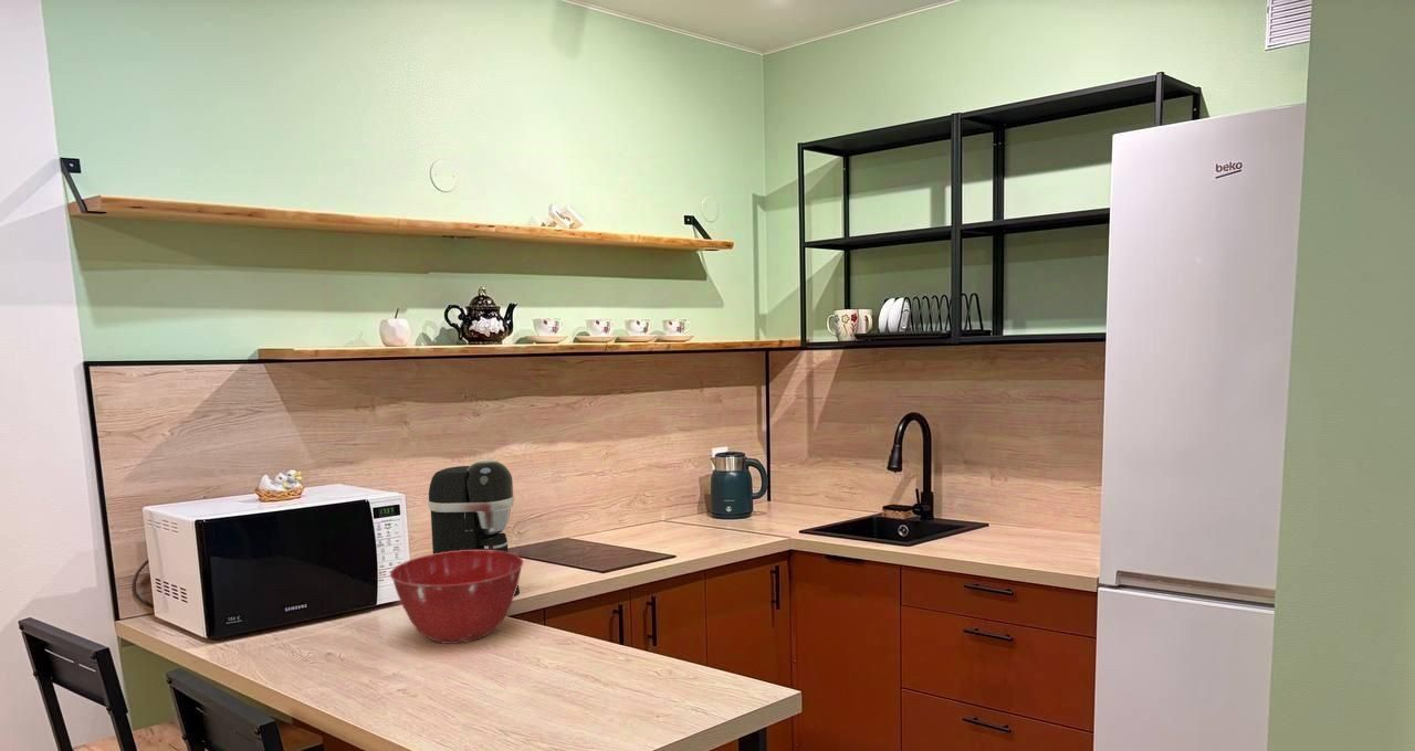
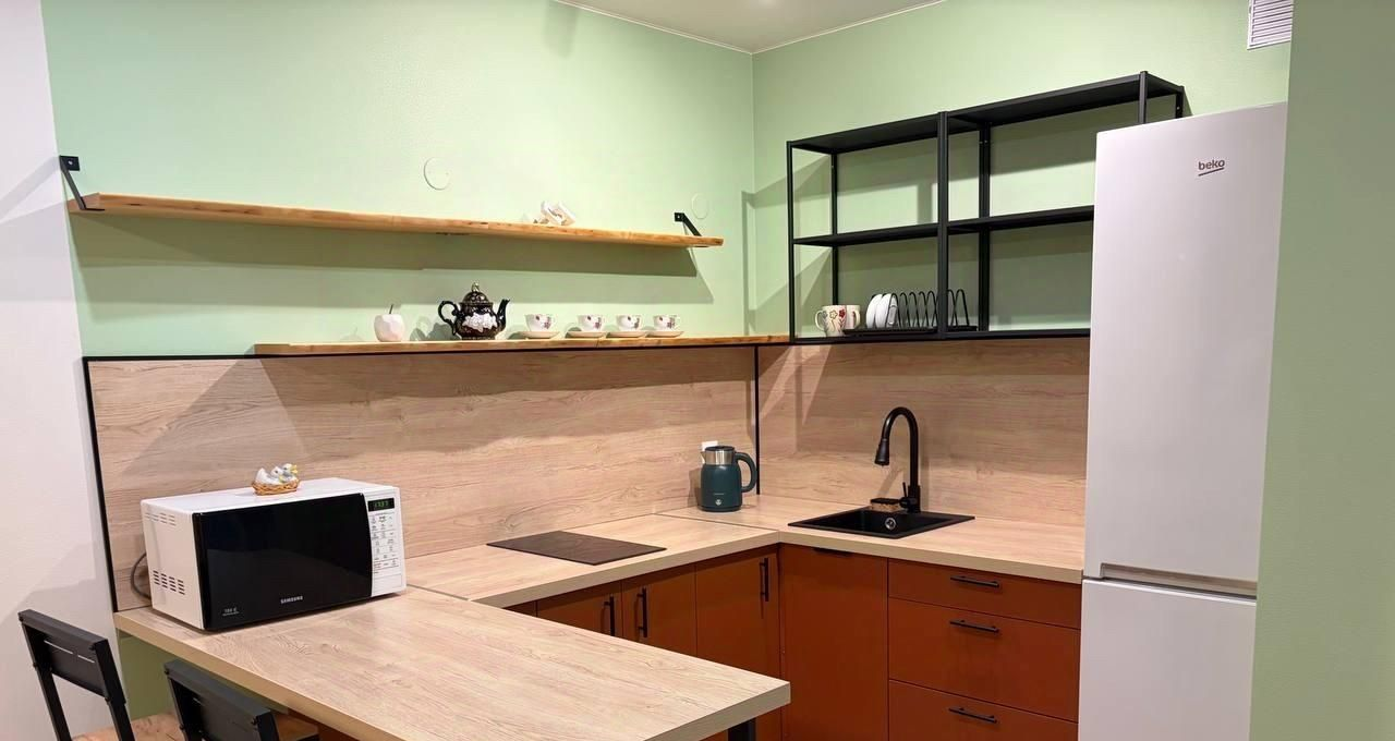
- coffee maker [427,459,521,597]
- mixing bowl [389,550,524,645]
